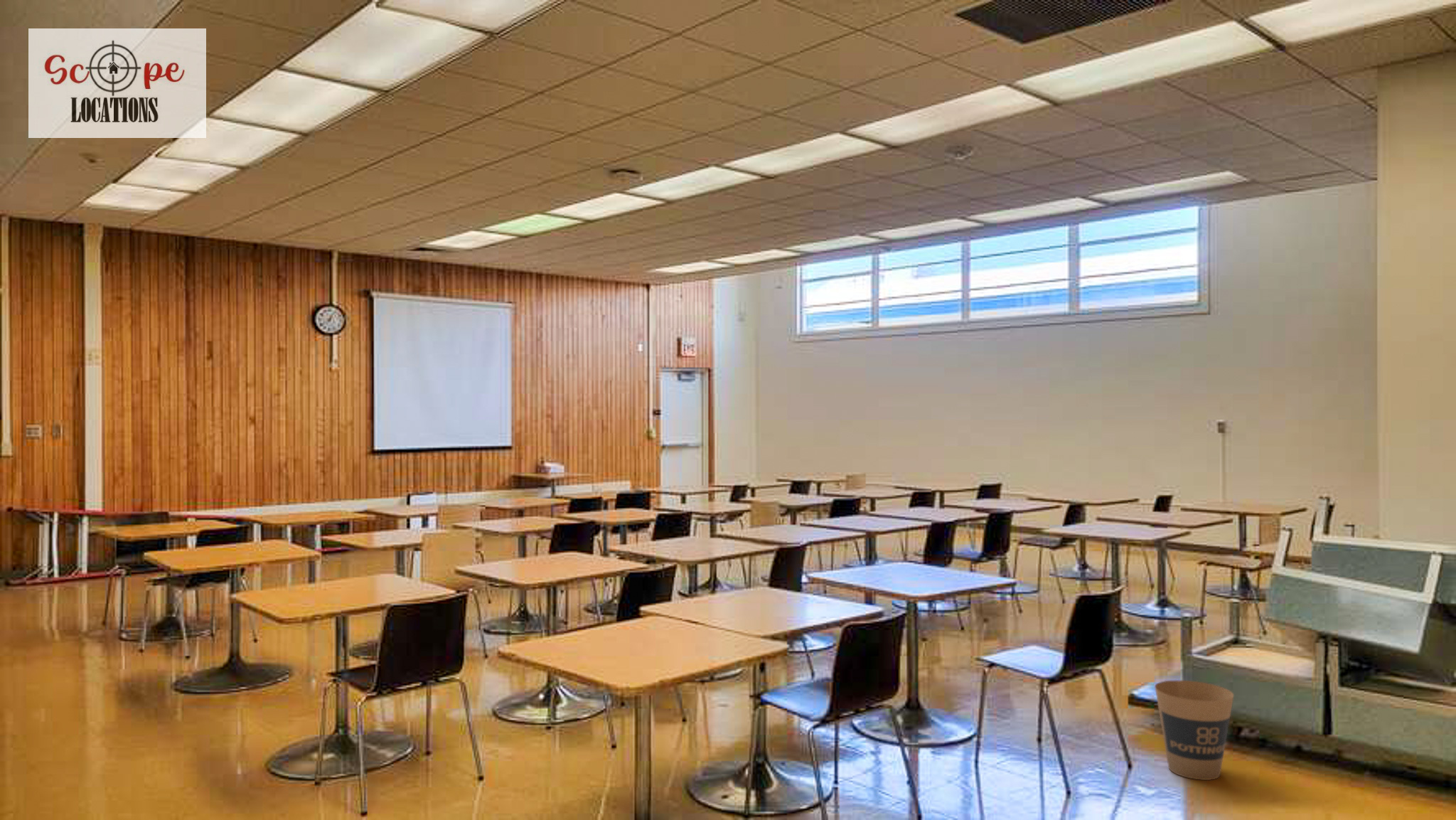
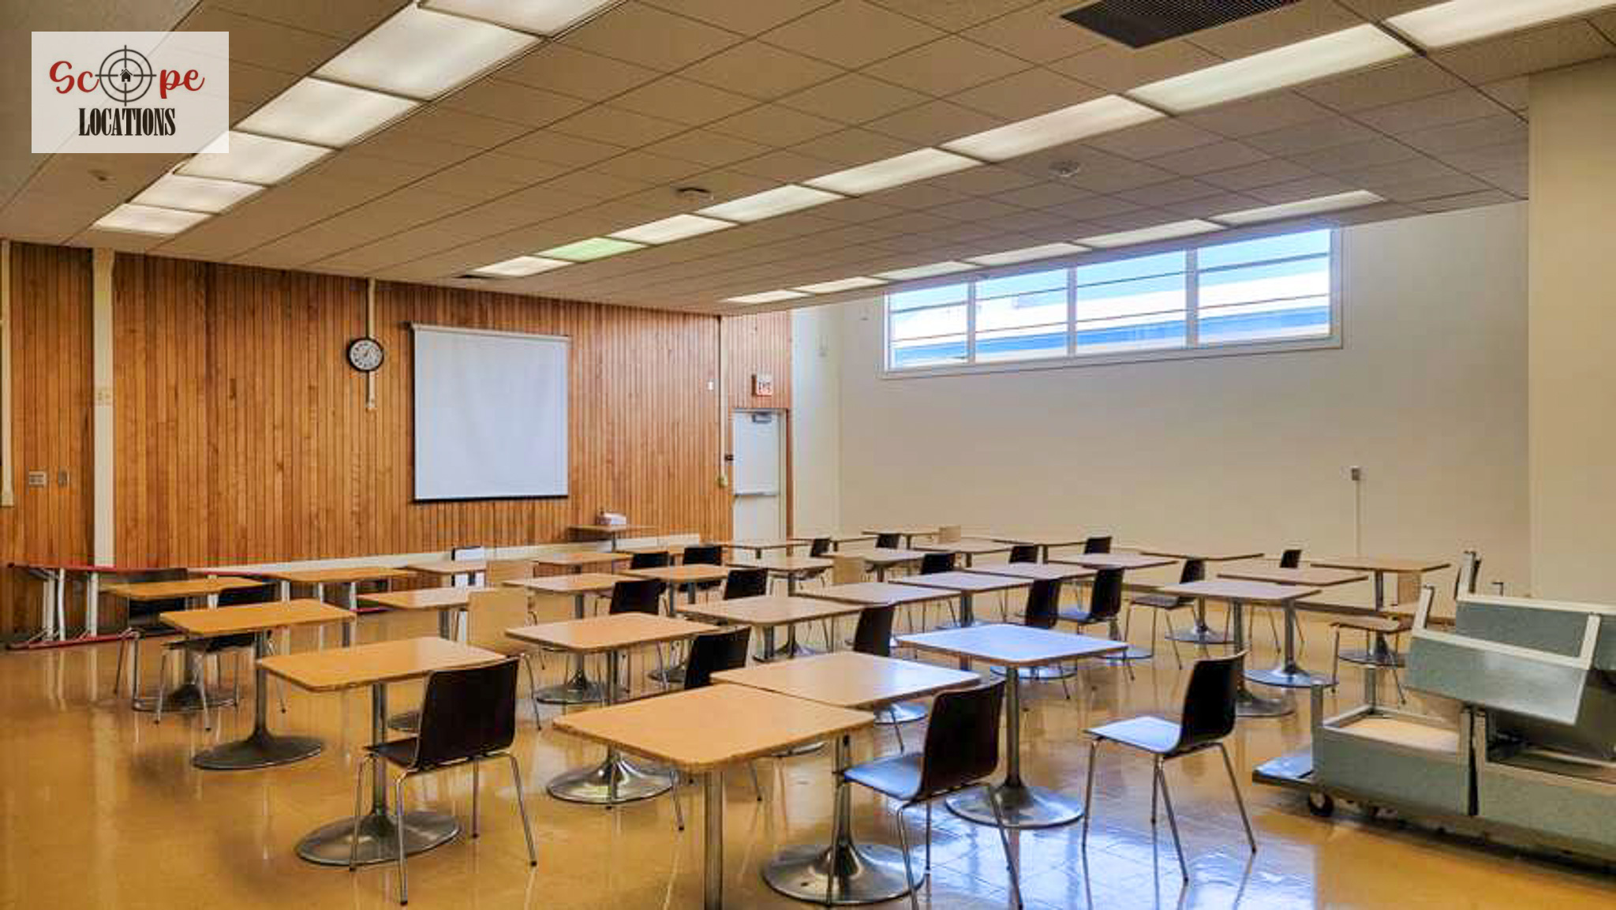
- trash can [1154,679,1234,781]
